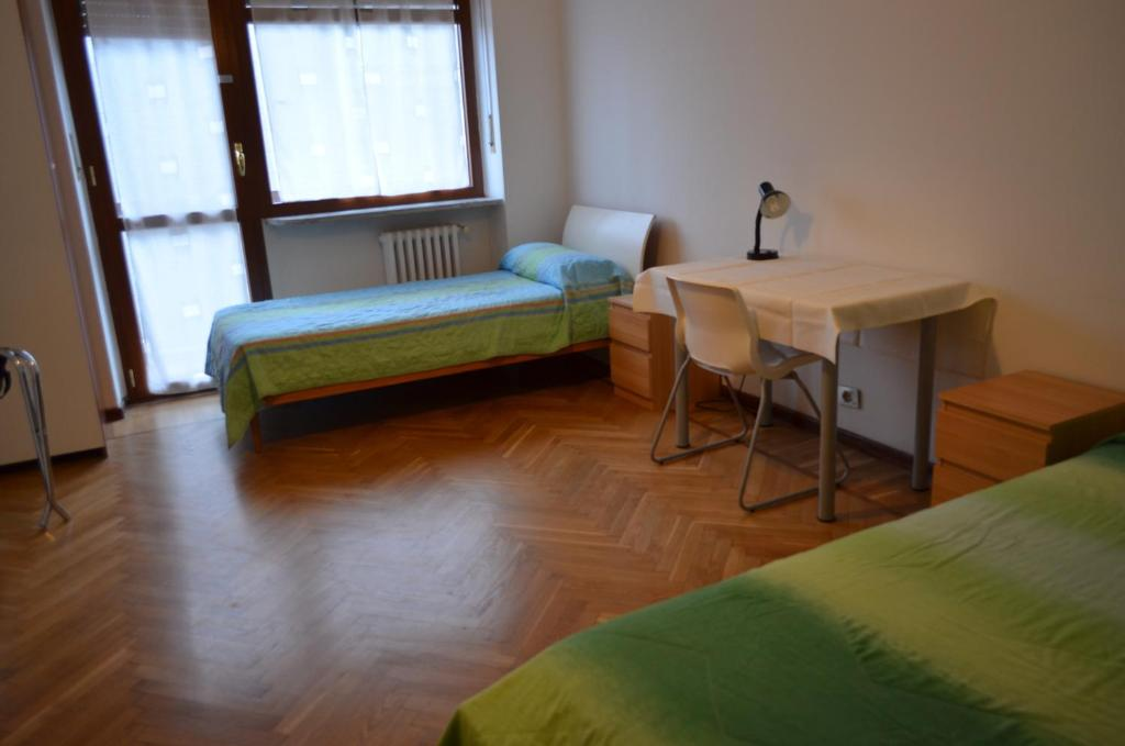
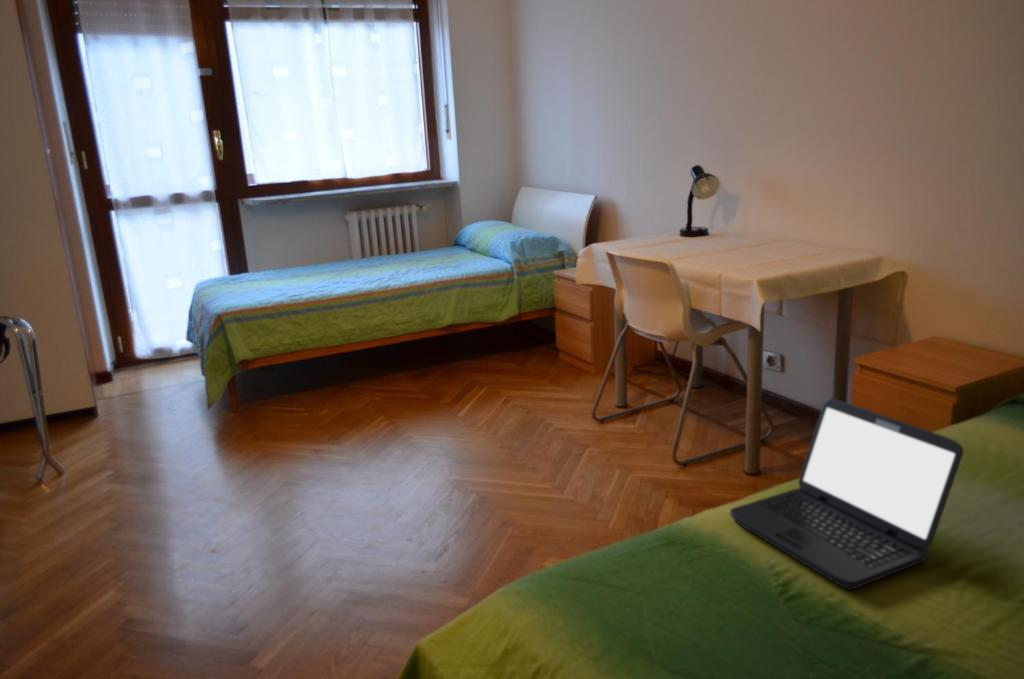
+ laptop [729,397,964,591]
